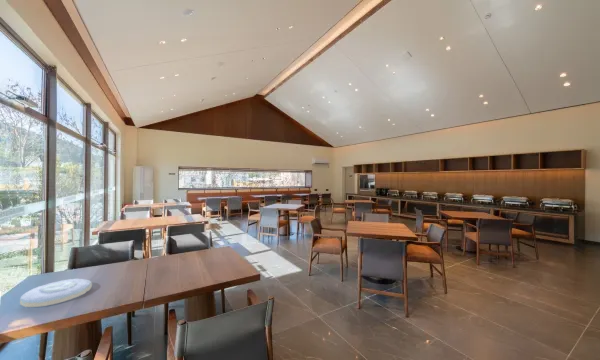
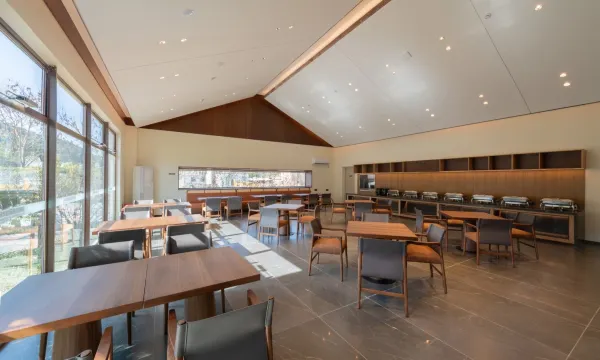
- plate [19,278,93,308]
